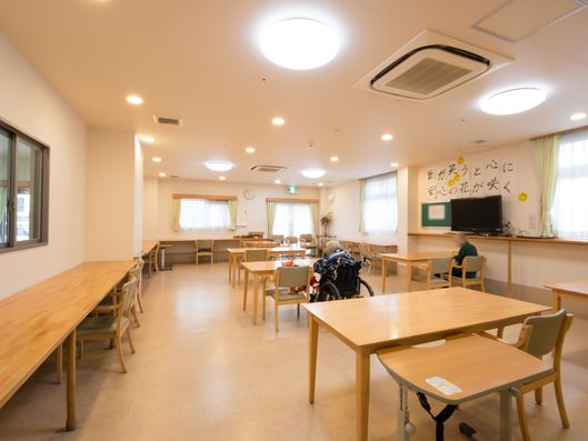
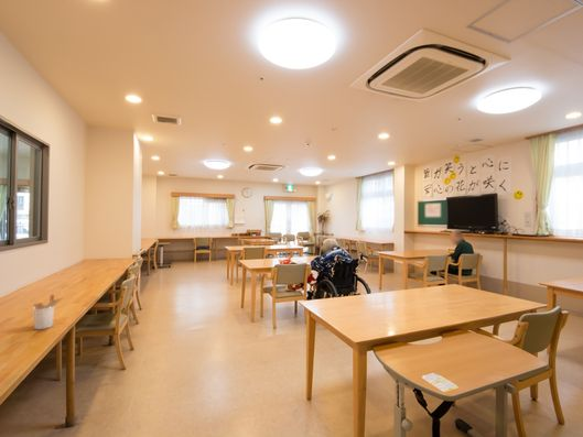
+ utensil holder [32,293,65,330]
